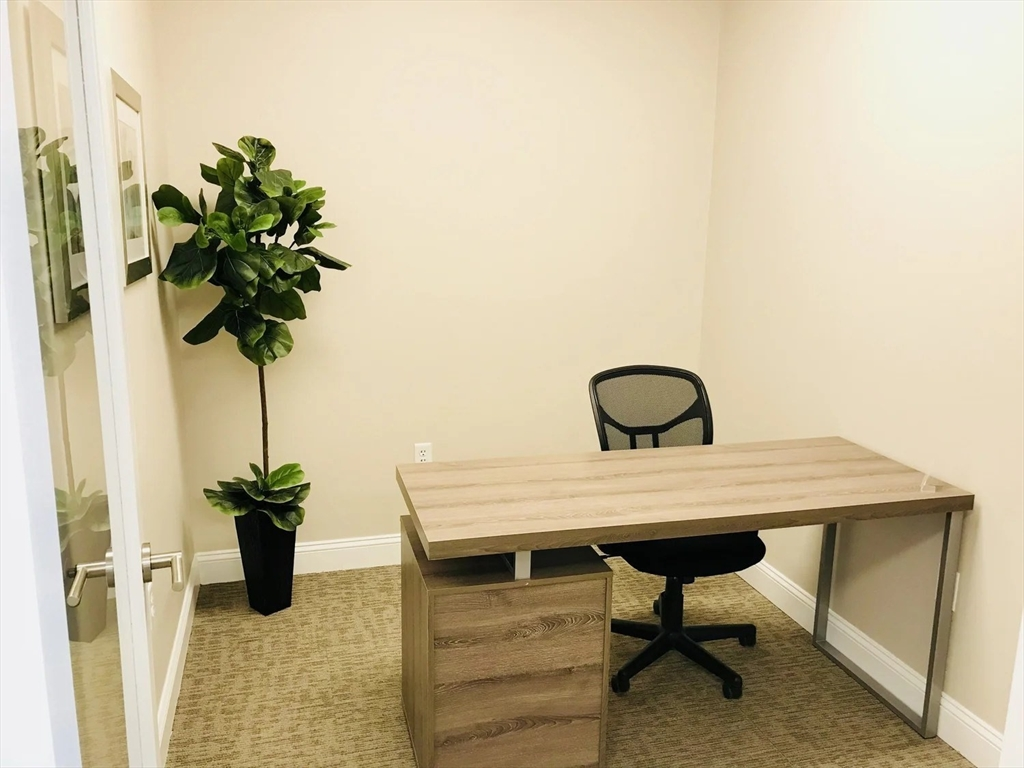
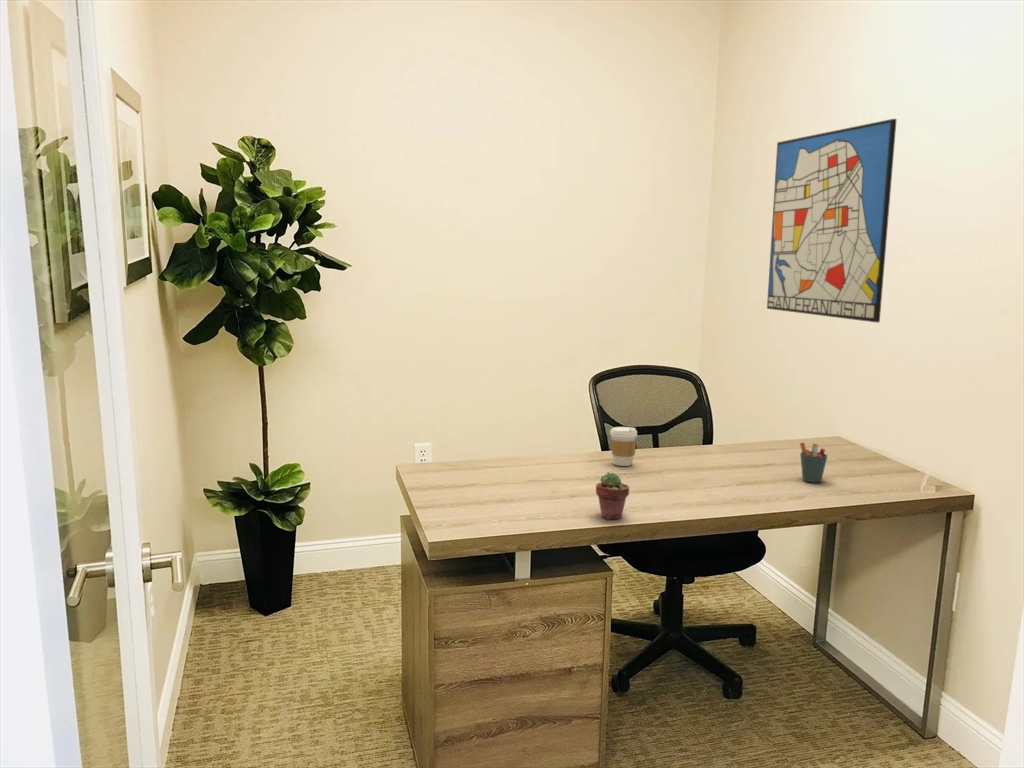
+ pen holder [799,442,828,484]
+ potted succulent [595,471,630,520]
+ coffee cup [609,426,638,467]
+ wall art [766,118,898,323]
